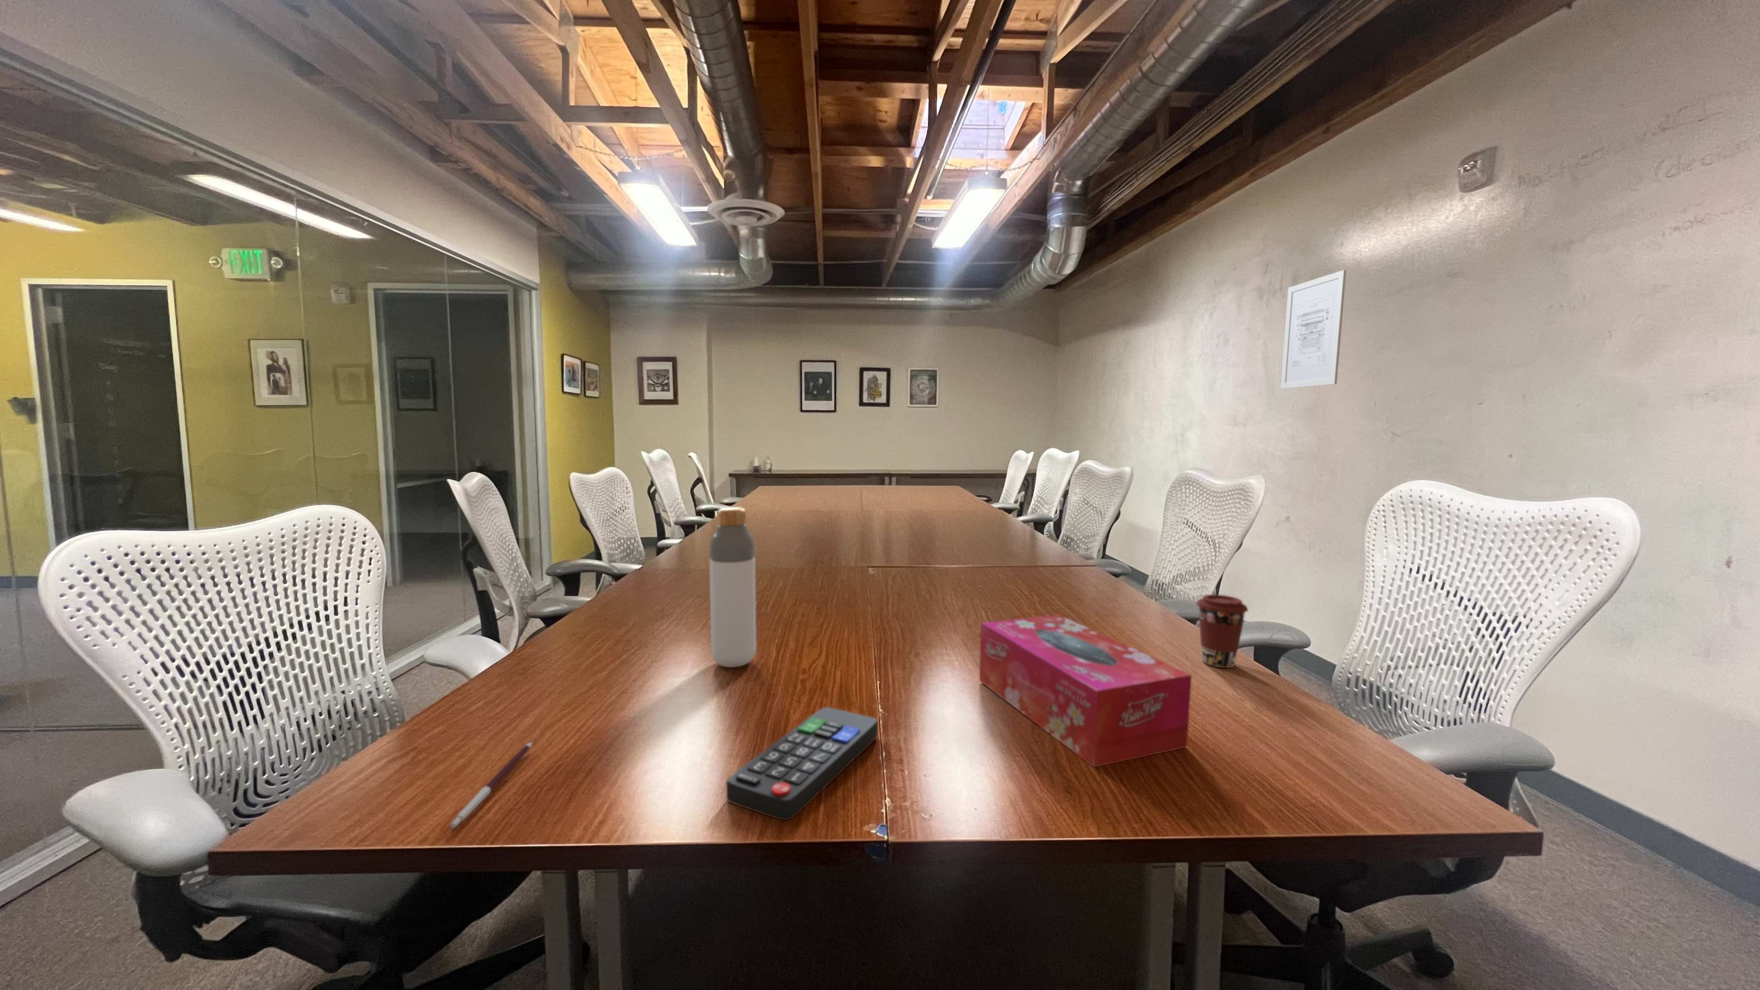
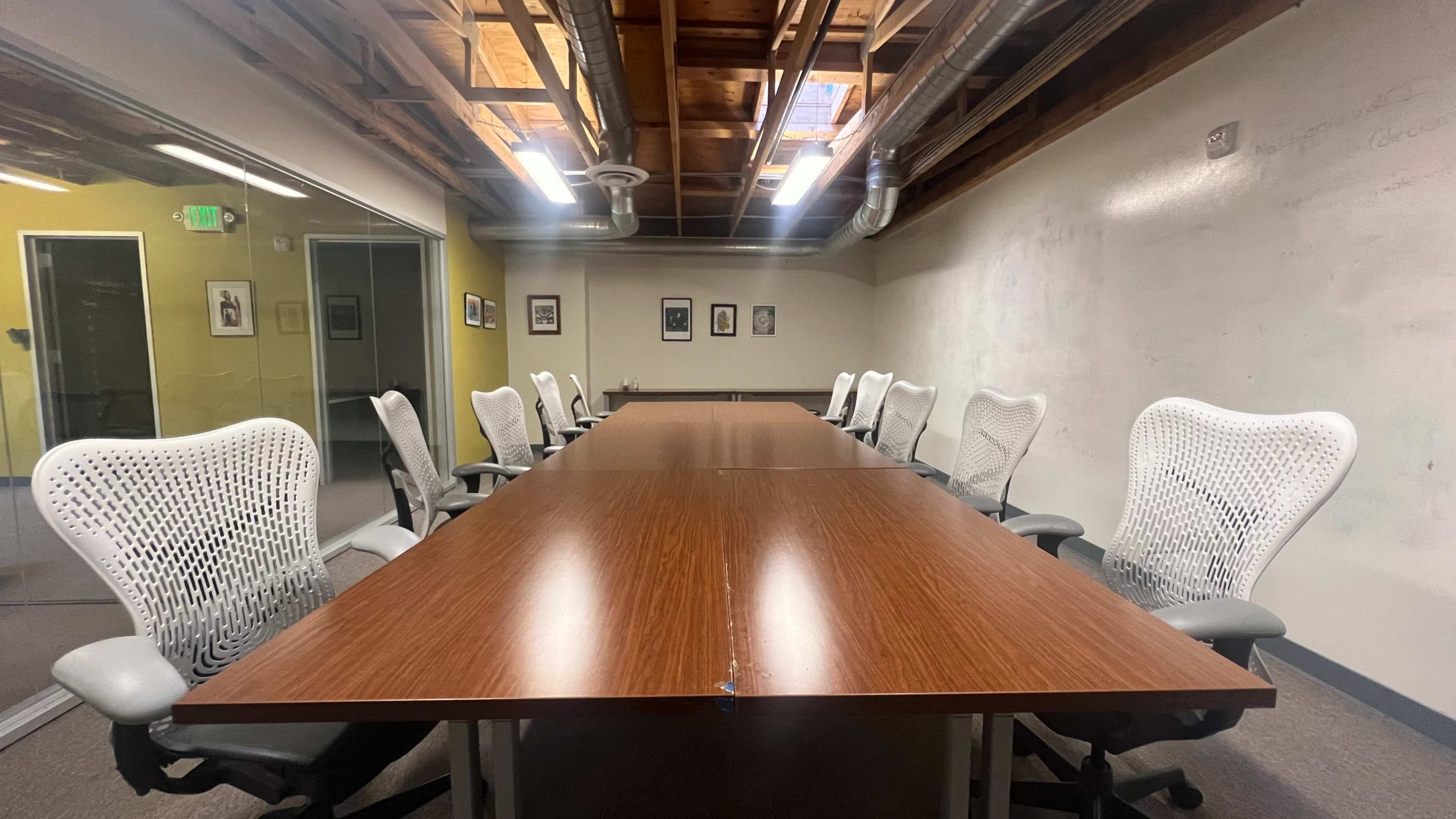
- bottle [710,506,757,667]
- tissue box [979,614,1192,768]
- pen [450,741,533,829]
- remote control [726,707,878,821]
- wall art [1280,270,1347,389]
- coffee cup [1195,594,1249,668]
